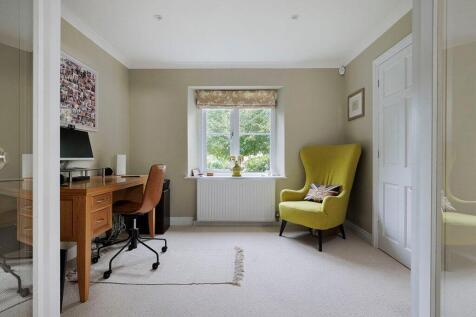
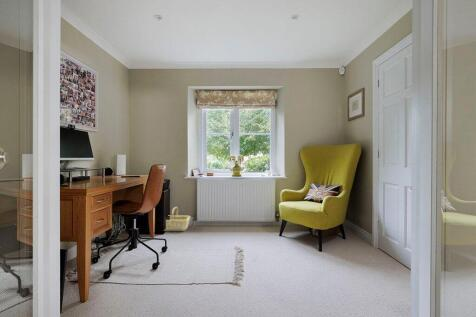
+ basket [163,206,191,232]
